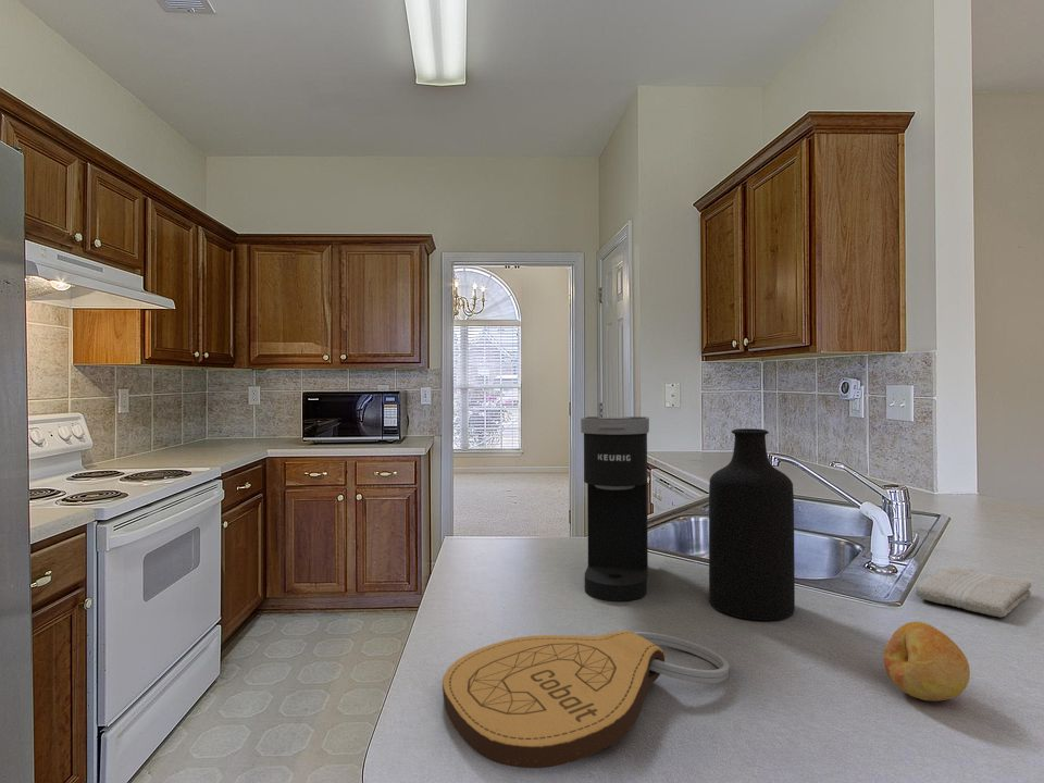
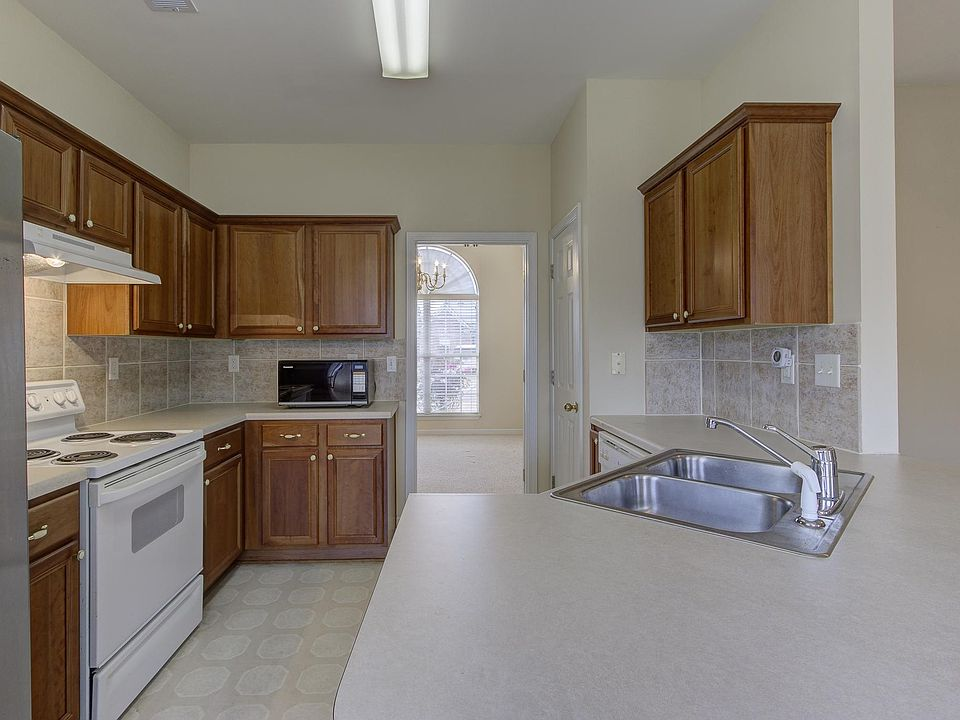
- key chain [442,630,731,769]
- fruit [883,621,971,703]
- washcloth [915,566,1032,619]
- coffee maker [580,415,650,602]
- bottle [708,427,796,621]
